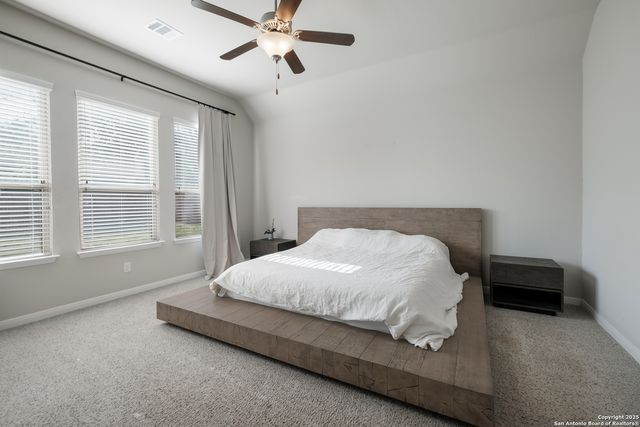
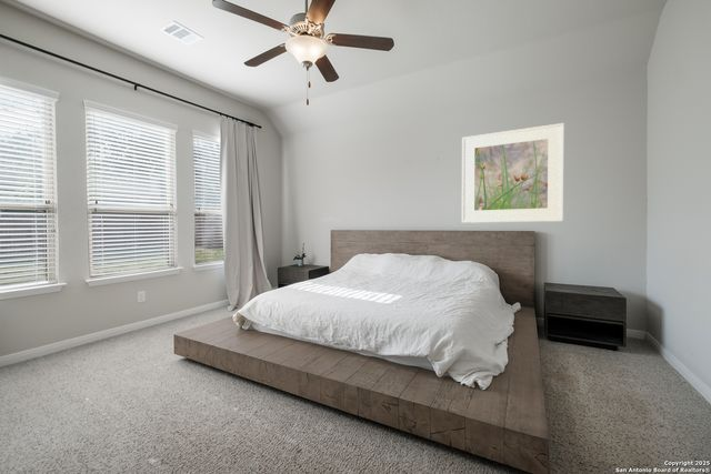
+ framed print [461,122,565,224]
